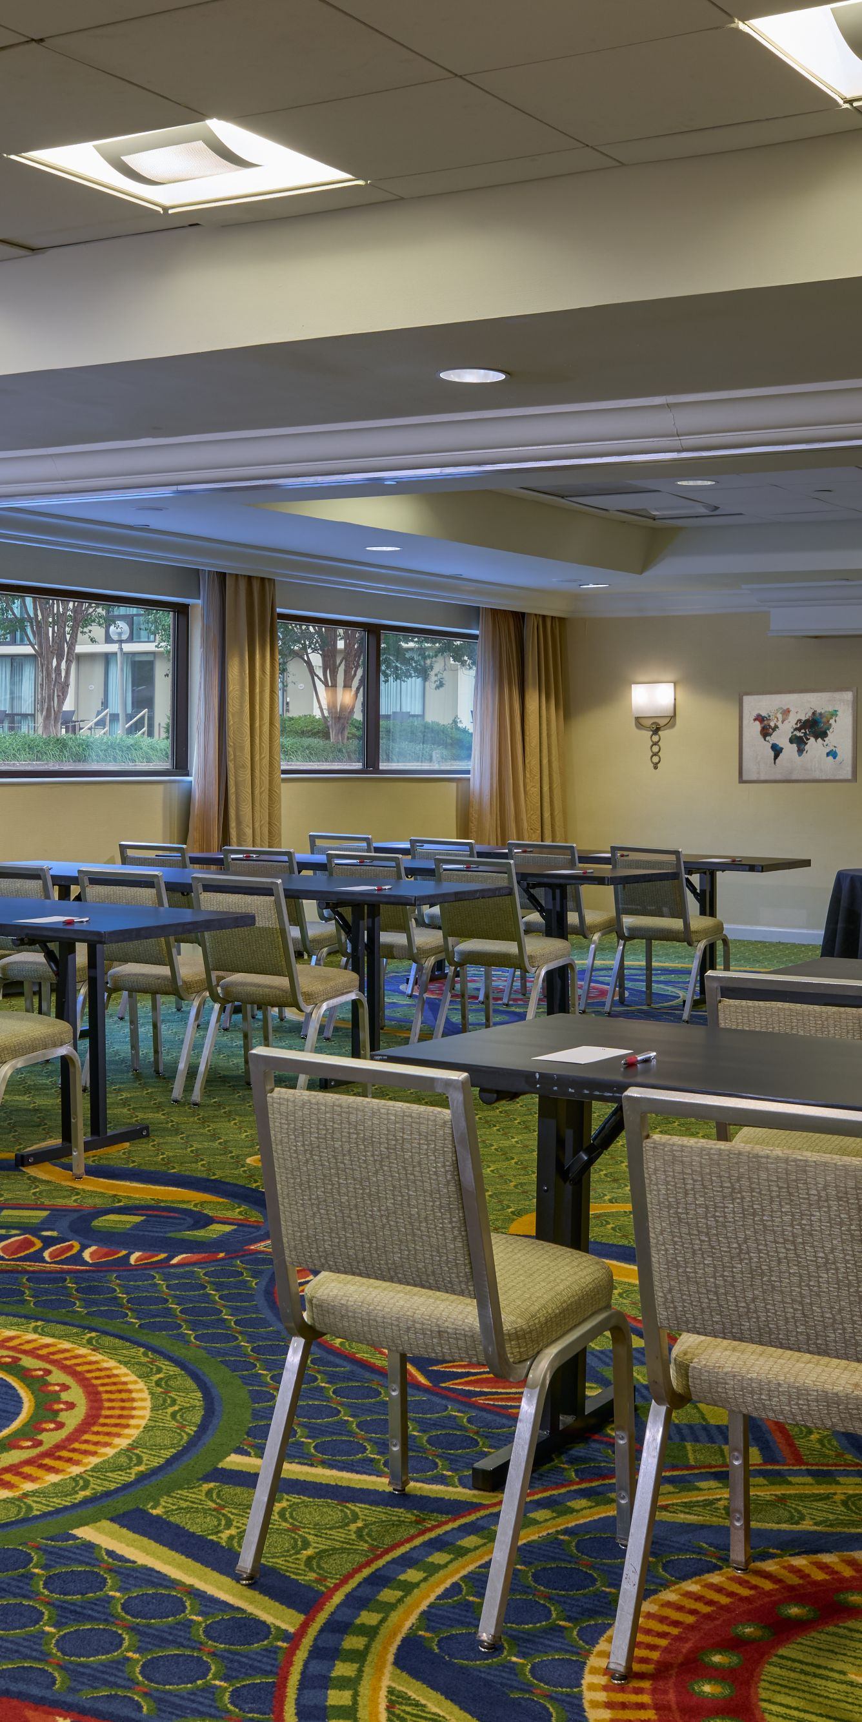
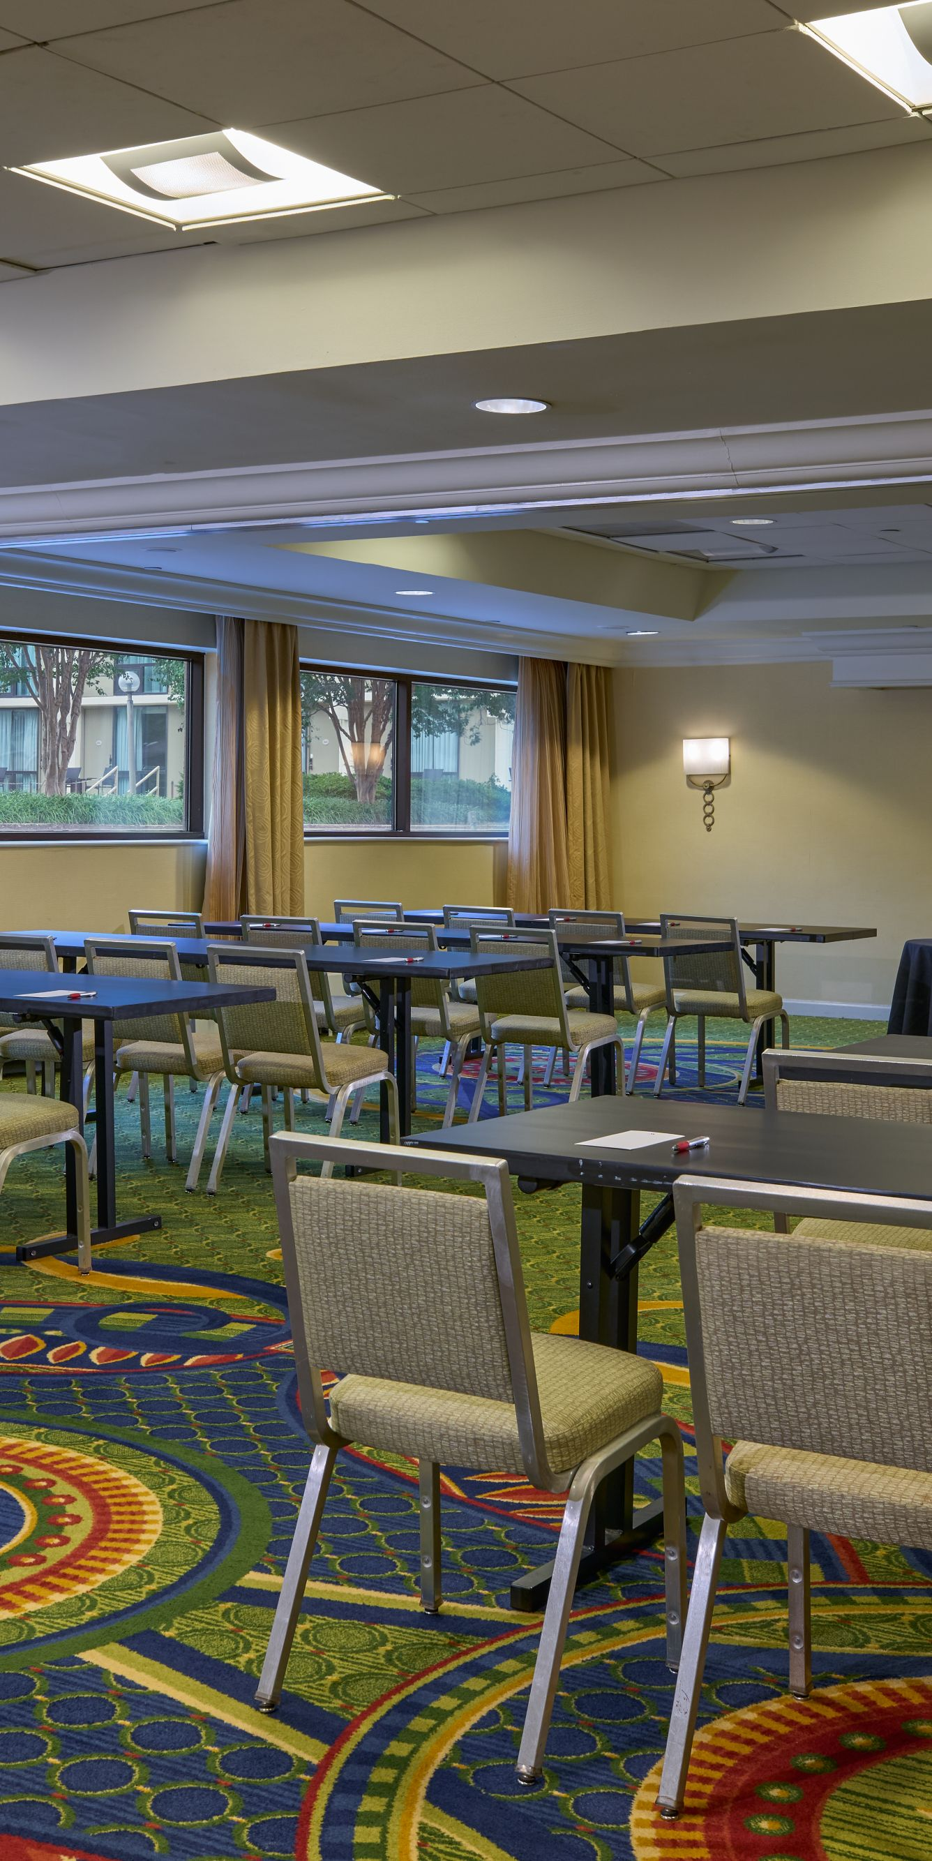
- wall art [738,686,858,784]
